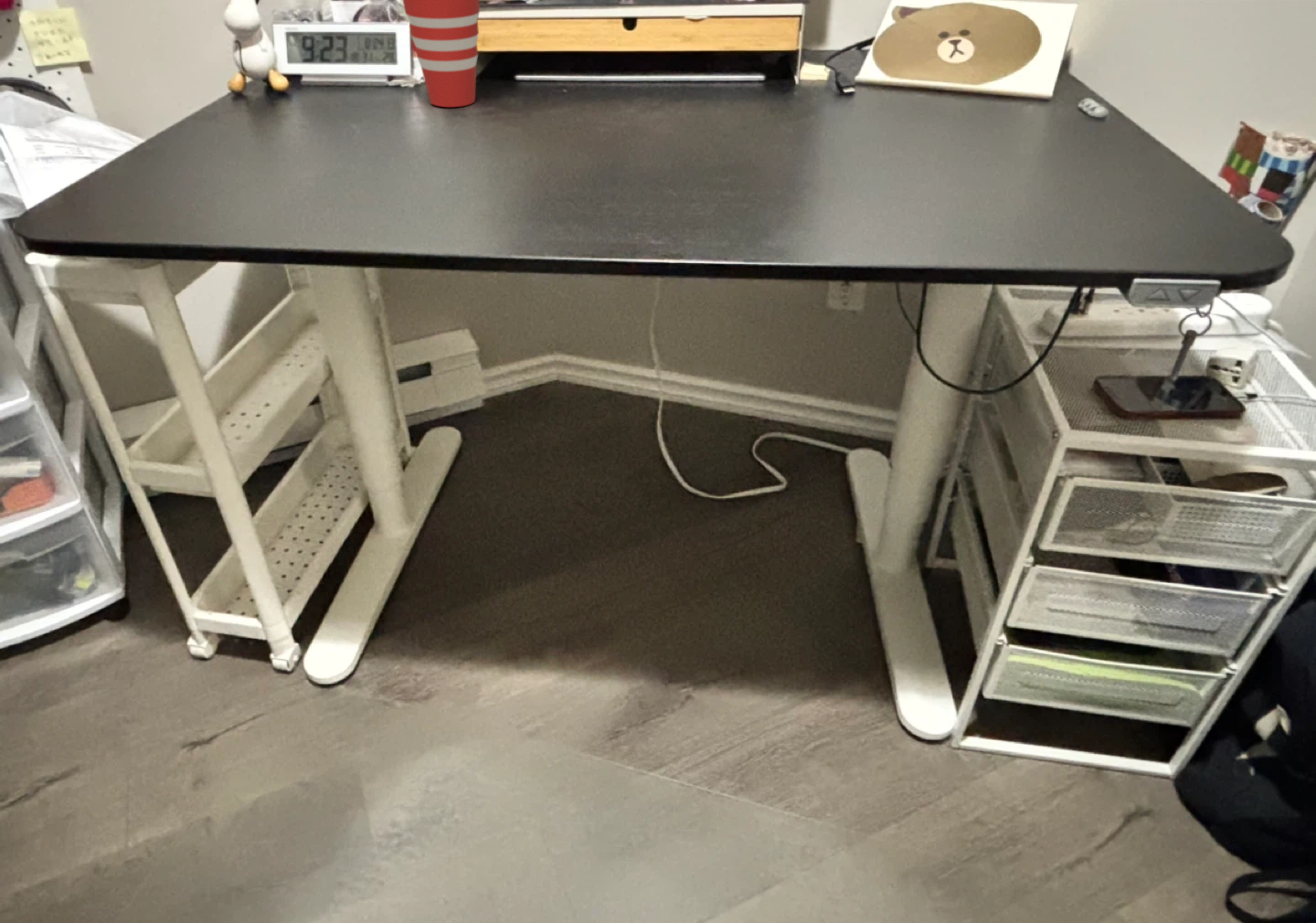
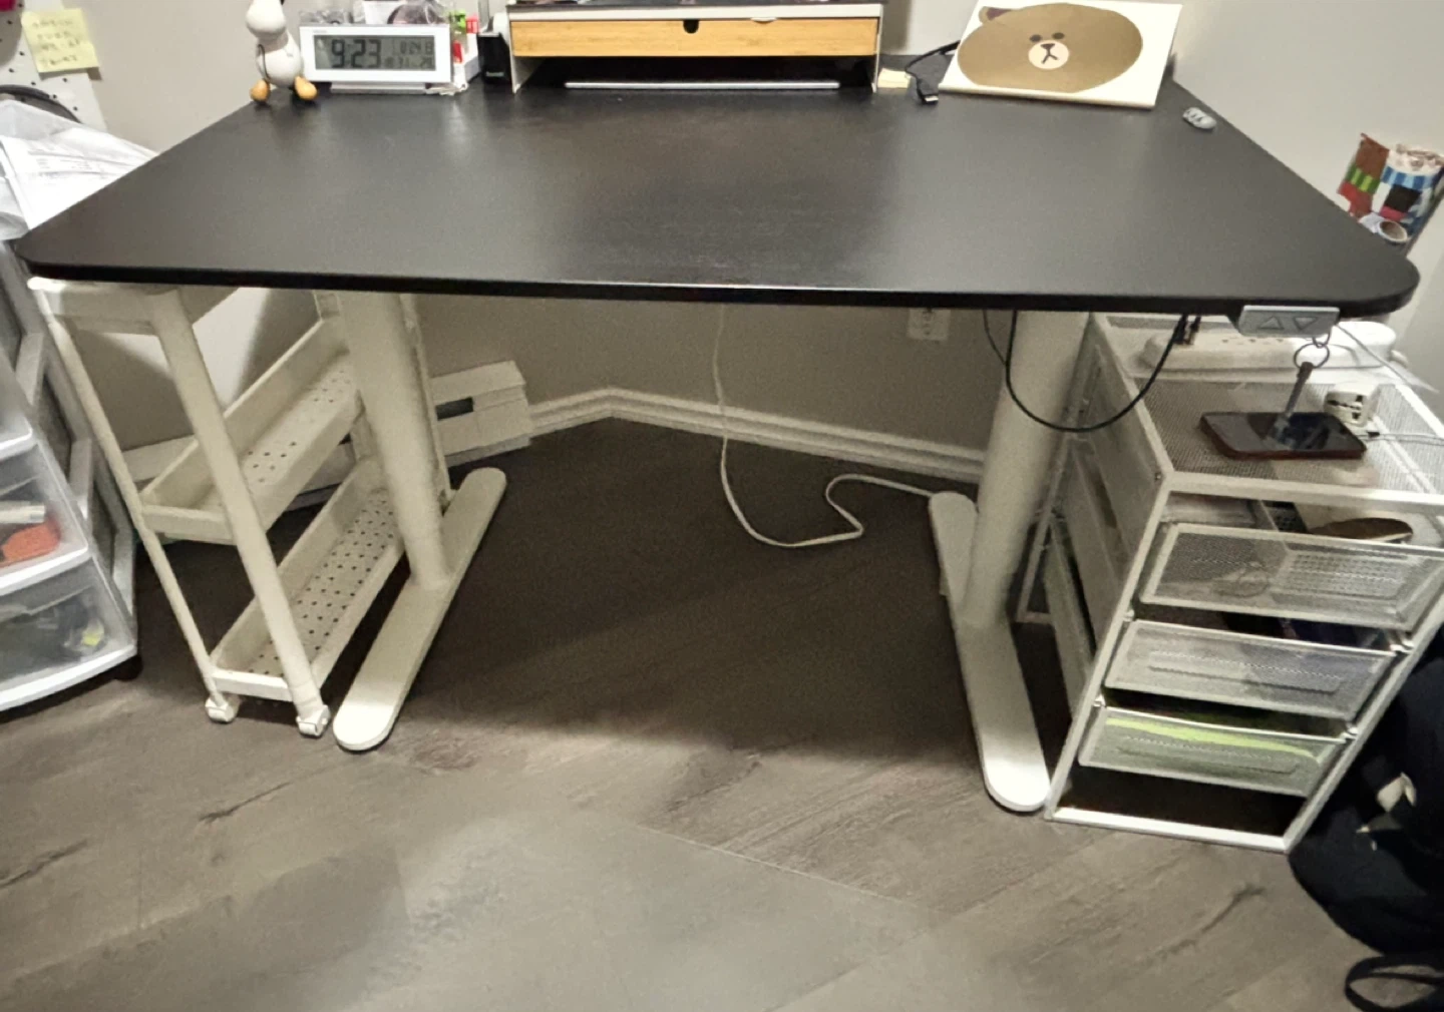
- cup [402,0,481,108]
